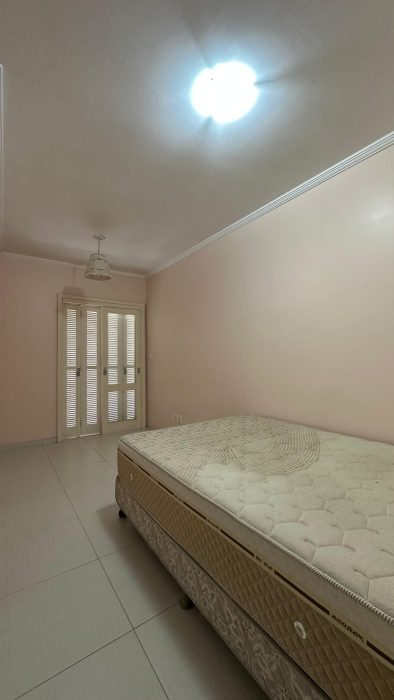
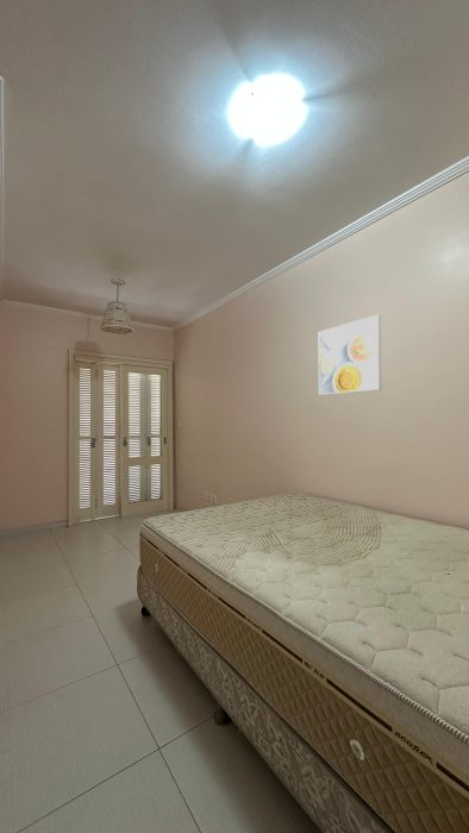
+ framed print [318,314,382,396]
